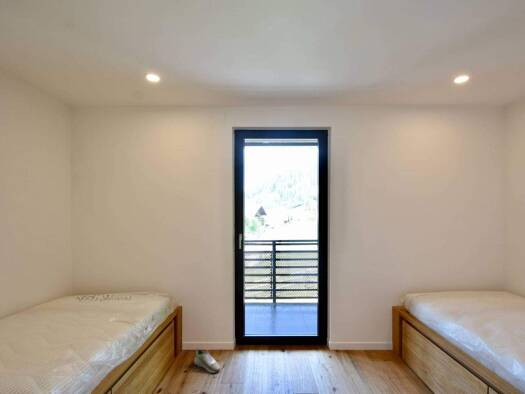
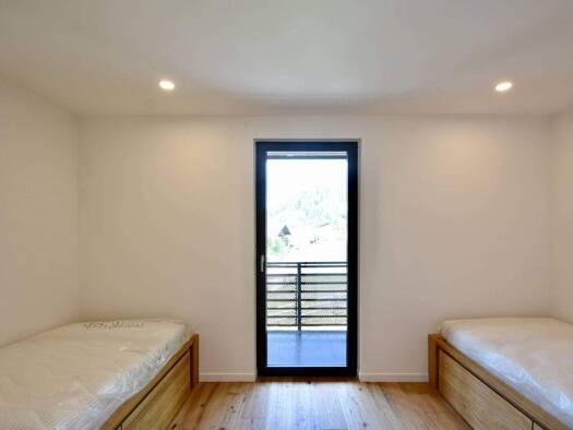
- shoe [193,347,221,374]
